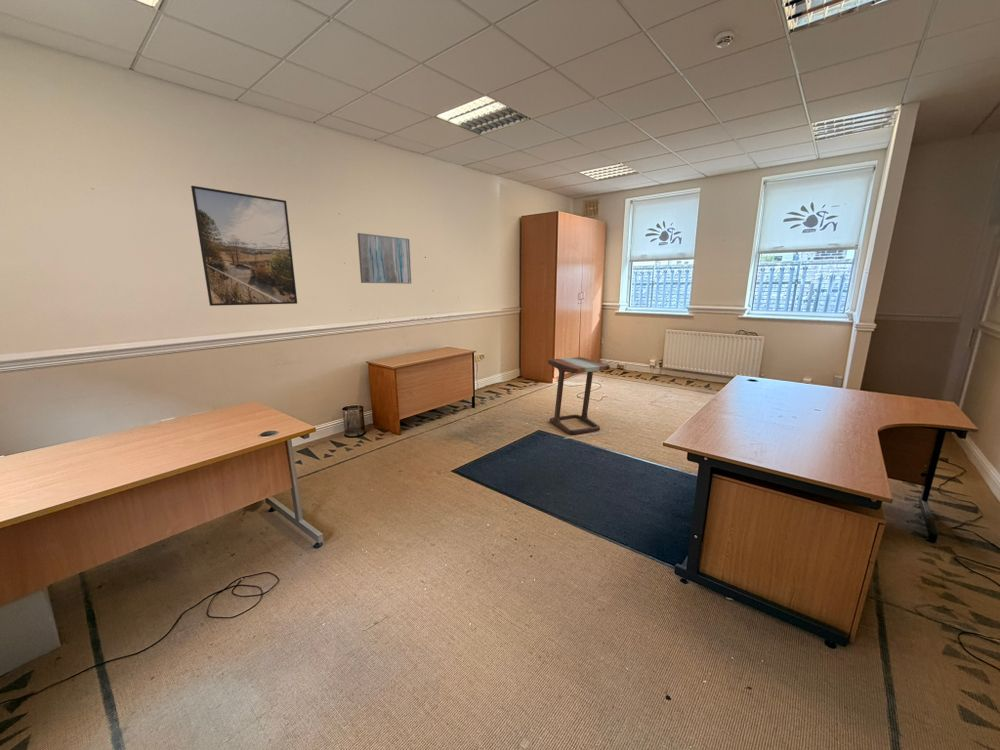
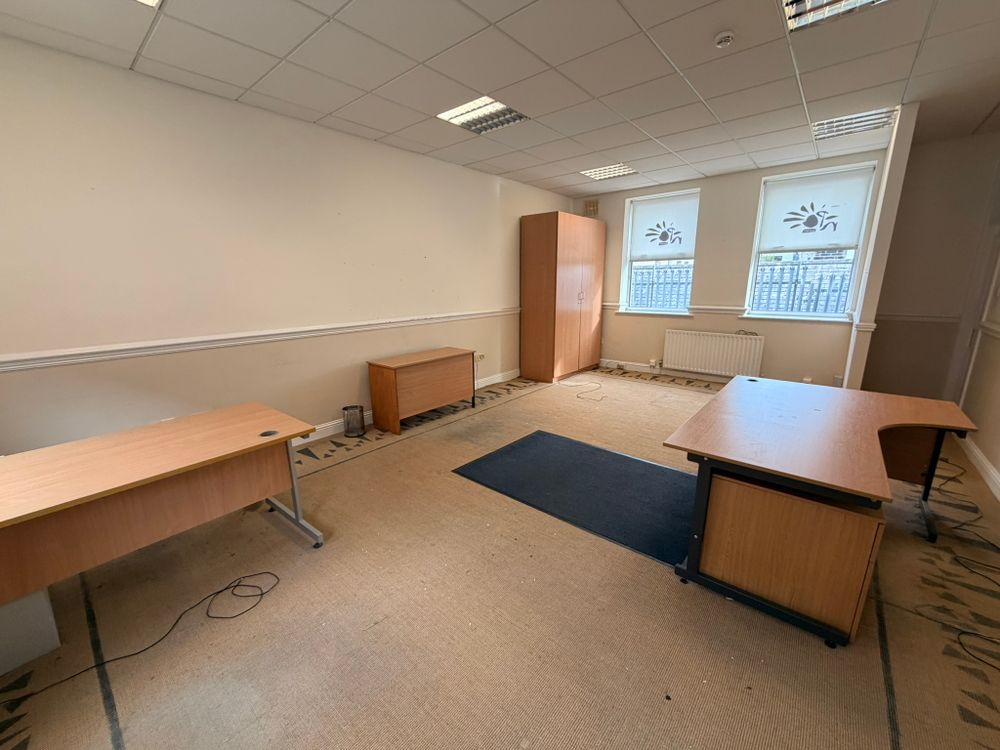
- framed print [190,185,298,307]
- side table [547,356,615,440]
- wall art [356,232,412,285]
